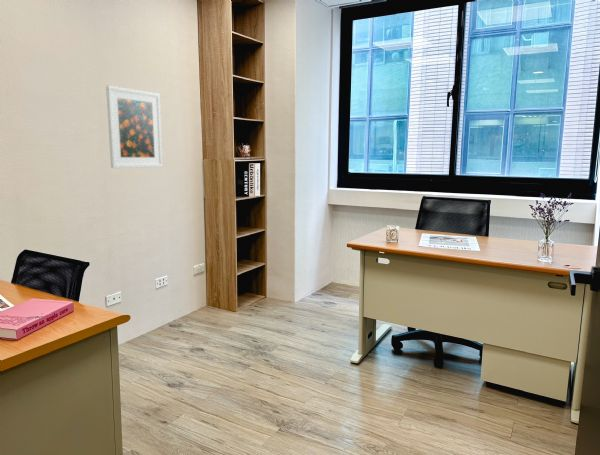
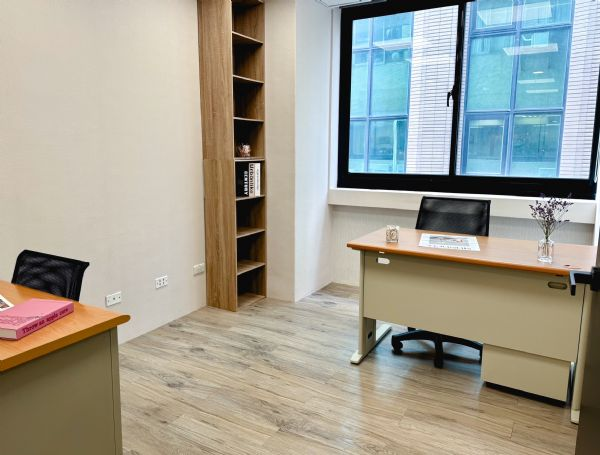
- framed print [105,84,164,169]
